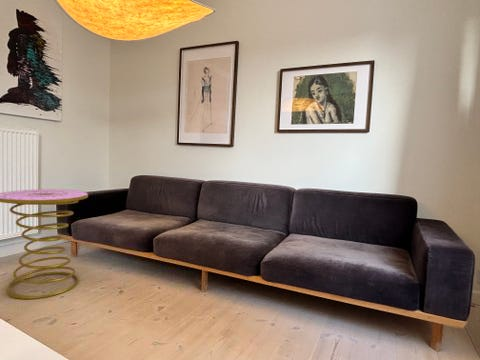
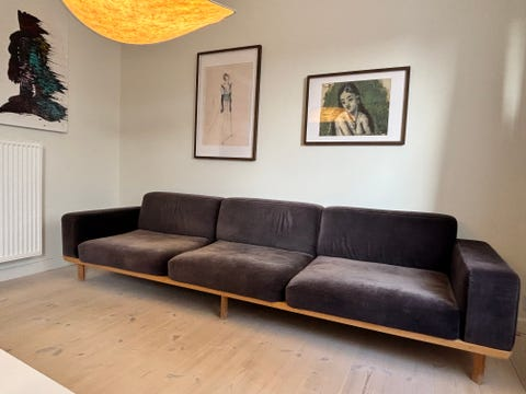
- side table [0,188,89,300]
